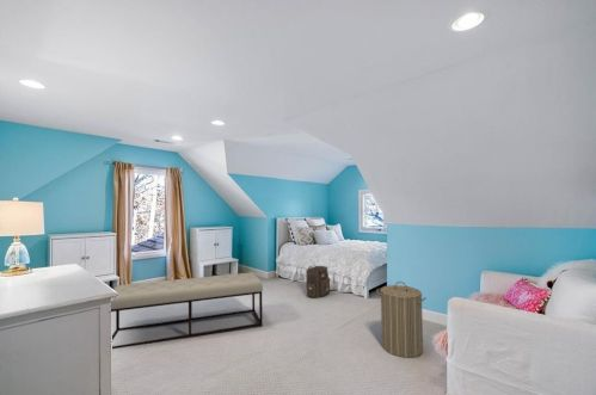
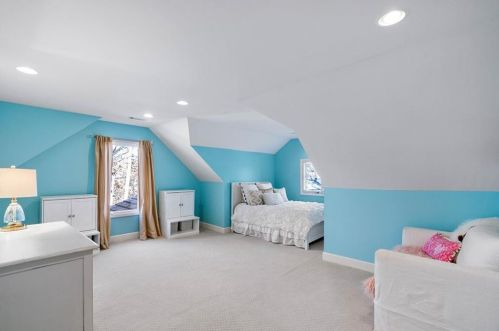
- backpack [306,265,332,300]
- laundry hamper [376,280,428,359]
- bench [110,271,264,350]
